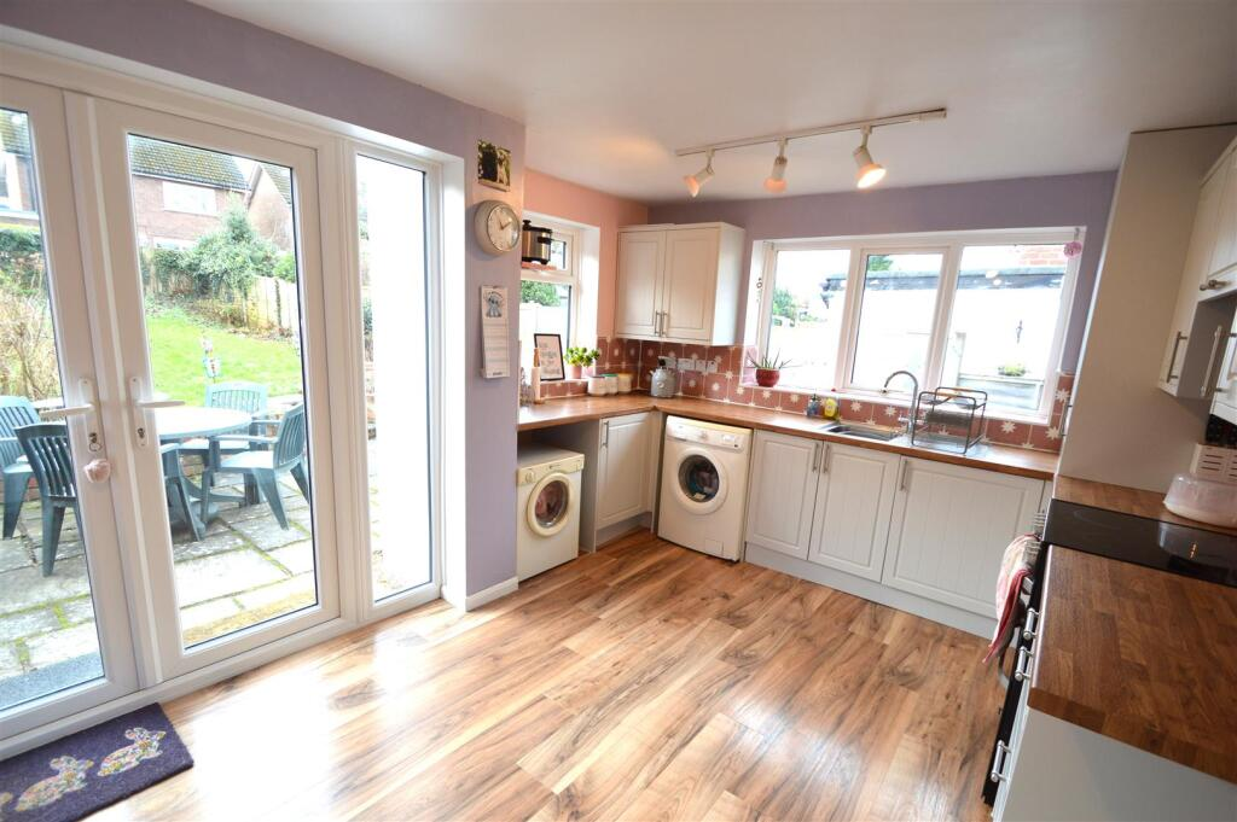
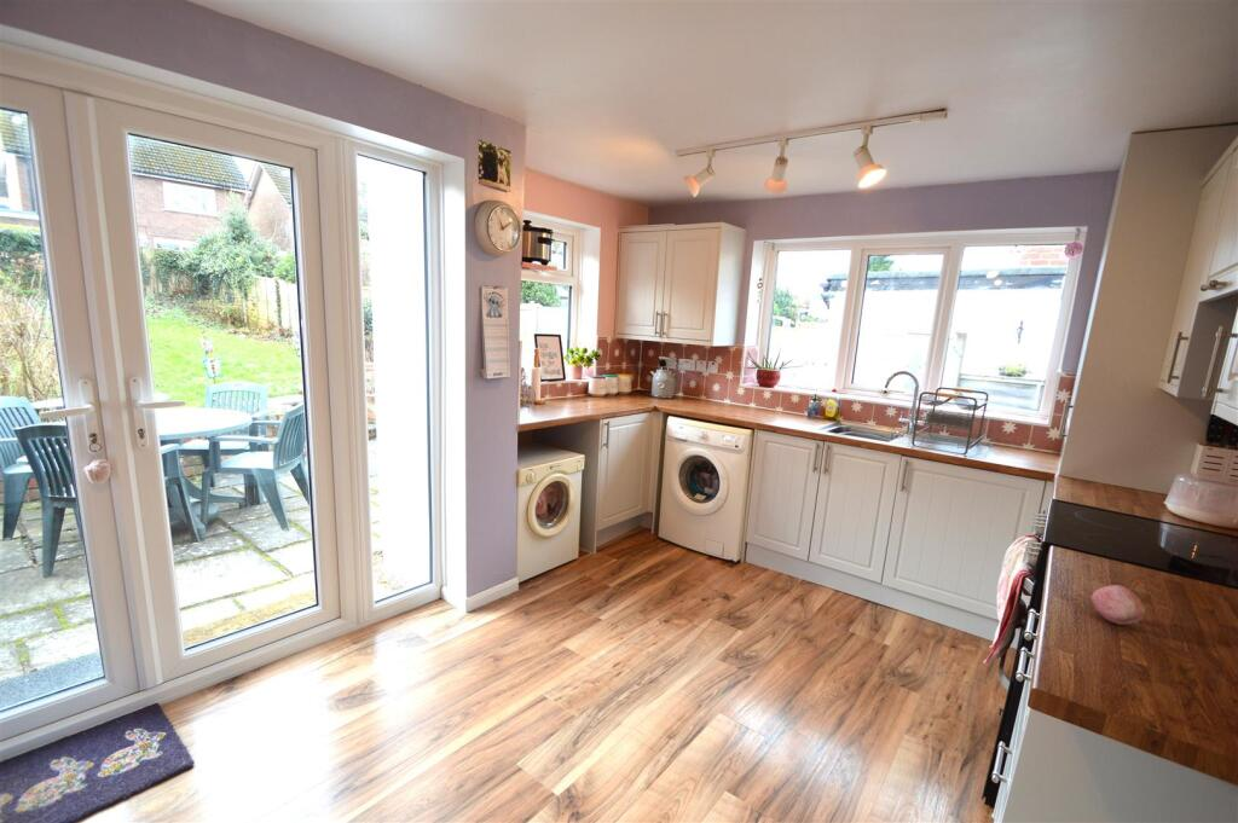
+ fruit [1091,584,1146,626]
